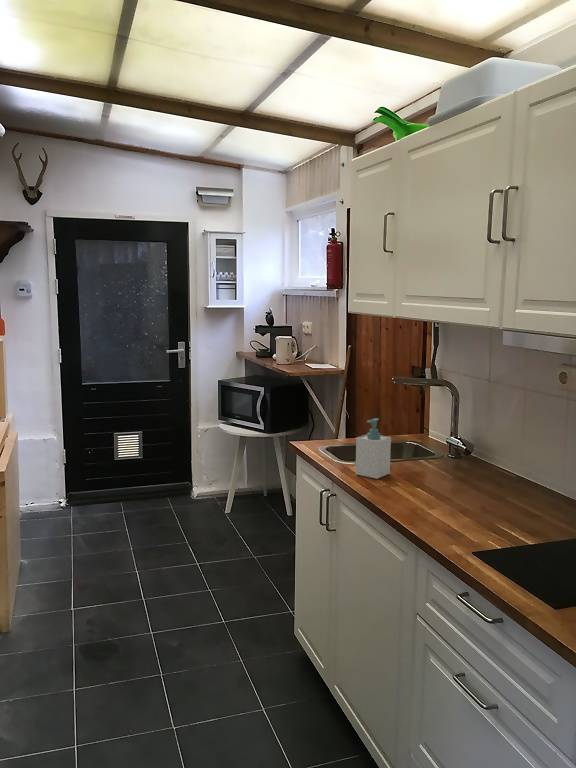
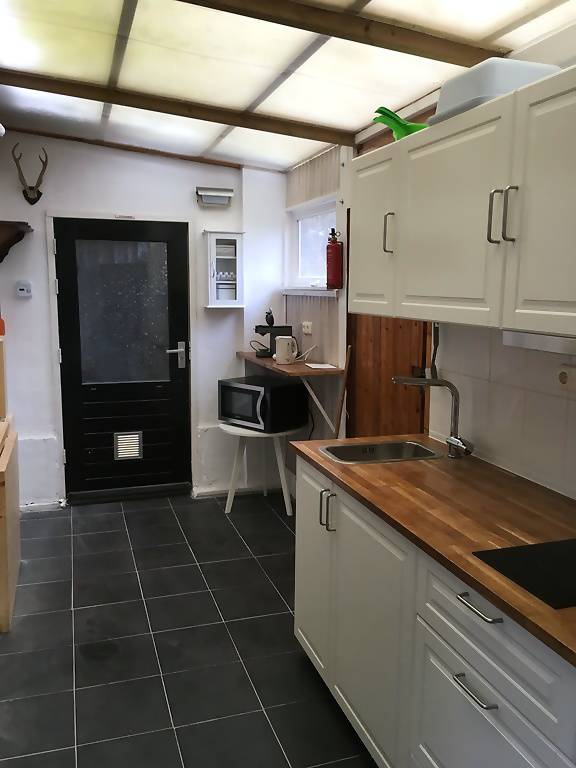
- soap bottle [355,417,392,480]
